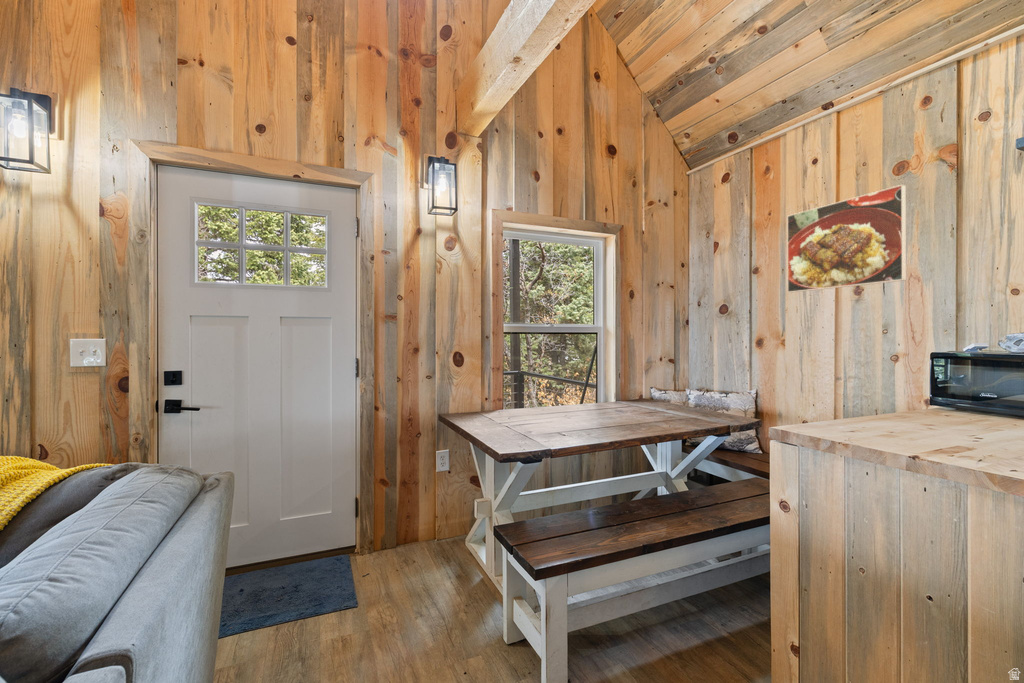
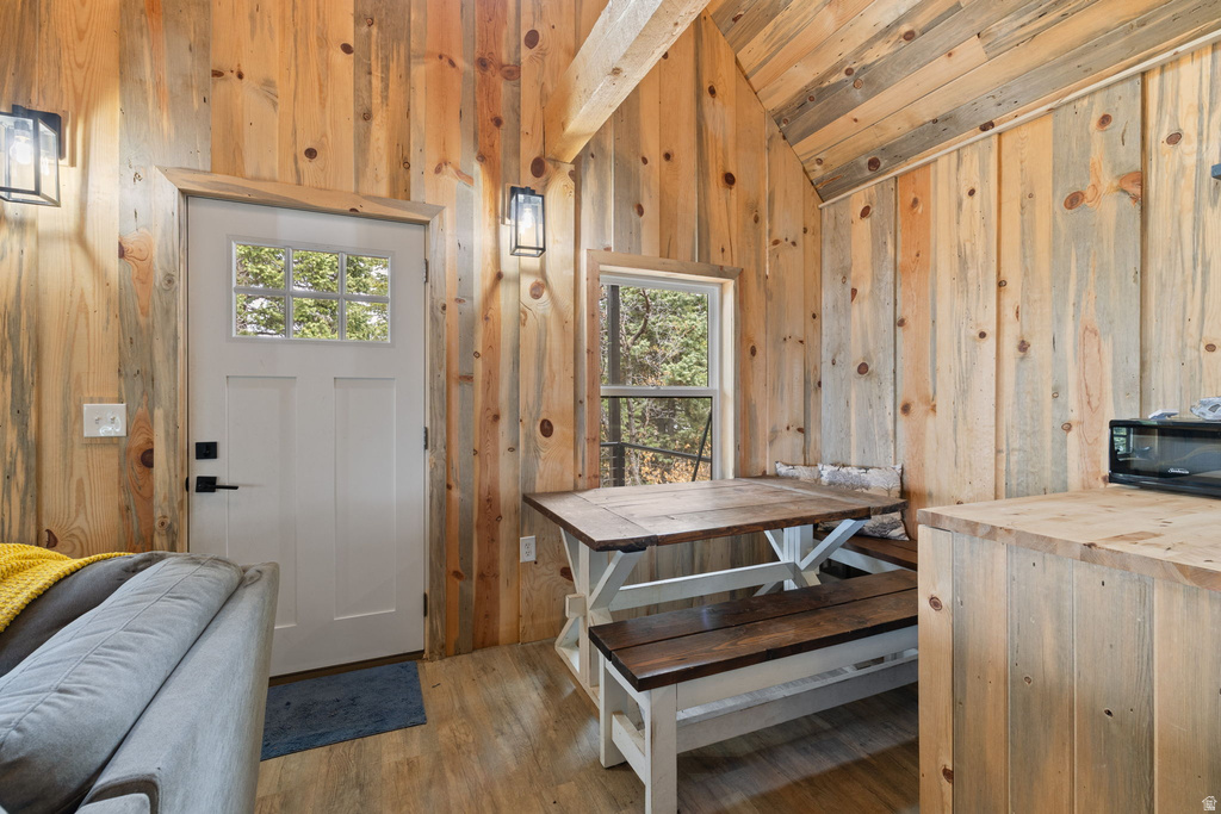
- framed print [786,183,907,294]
